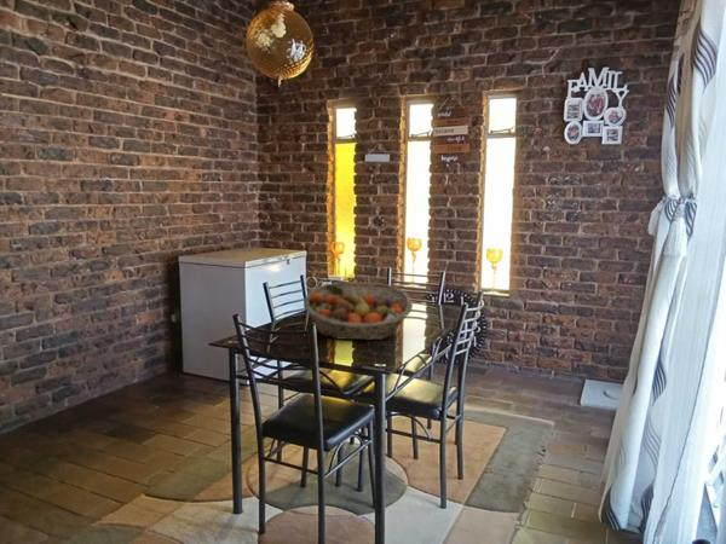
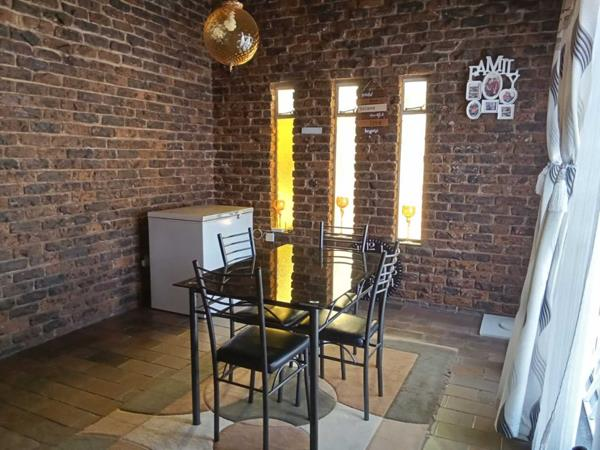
- fruit basket [302,282,414,341]
